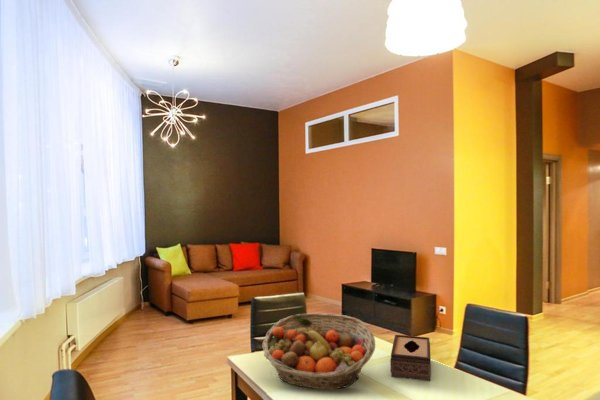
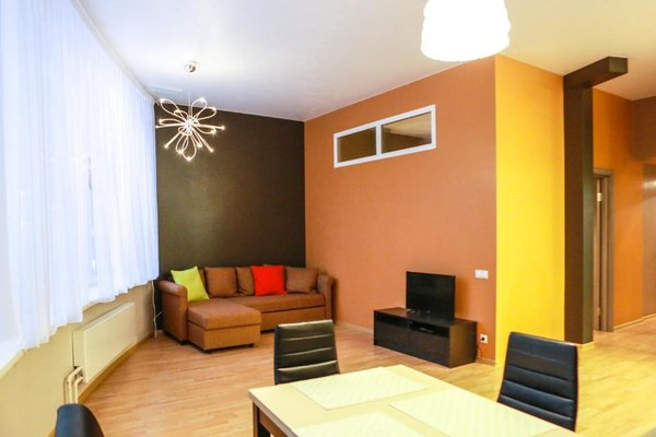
- fruit basket [261,312,376,391]
- tissue box [389,334,432,382]
